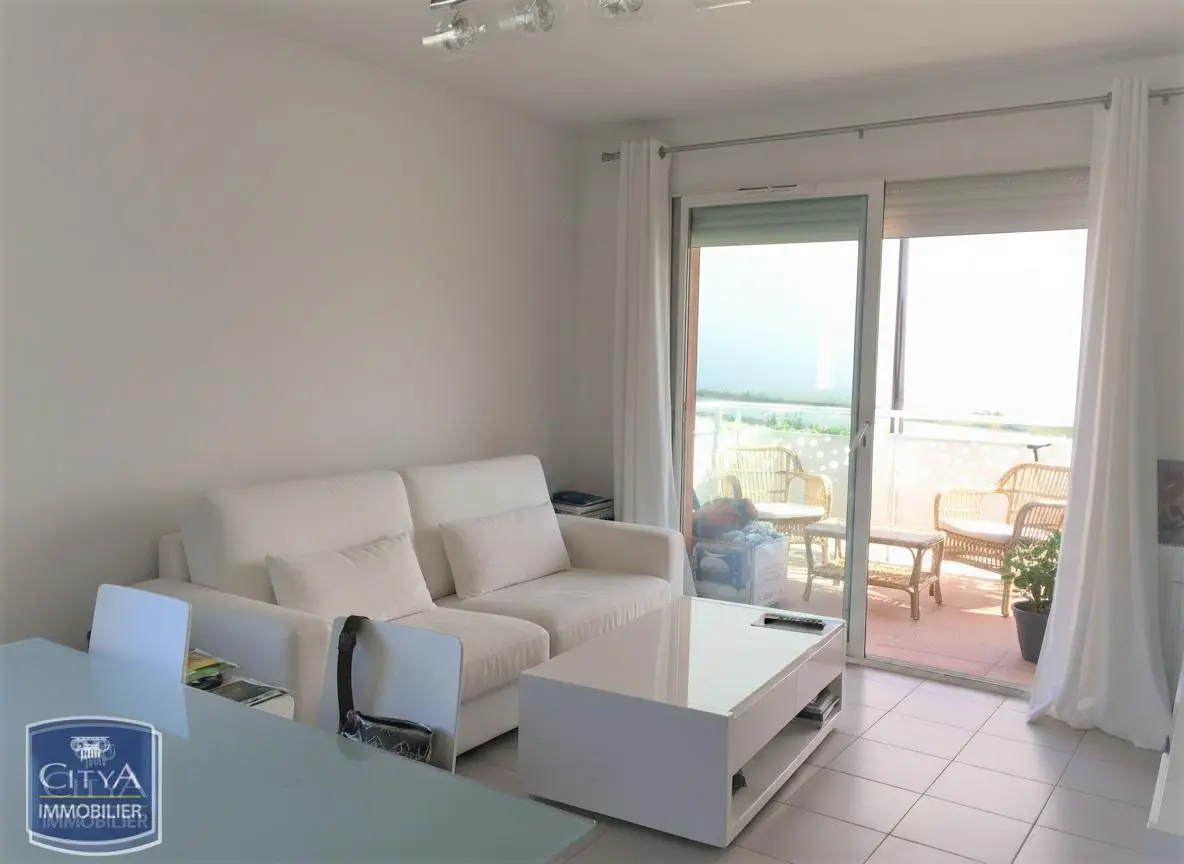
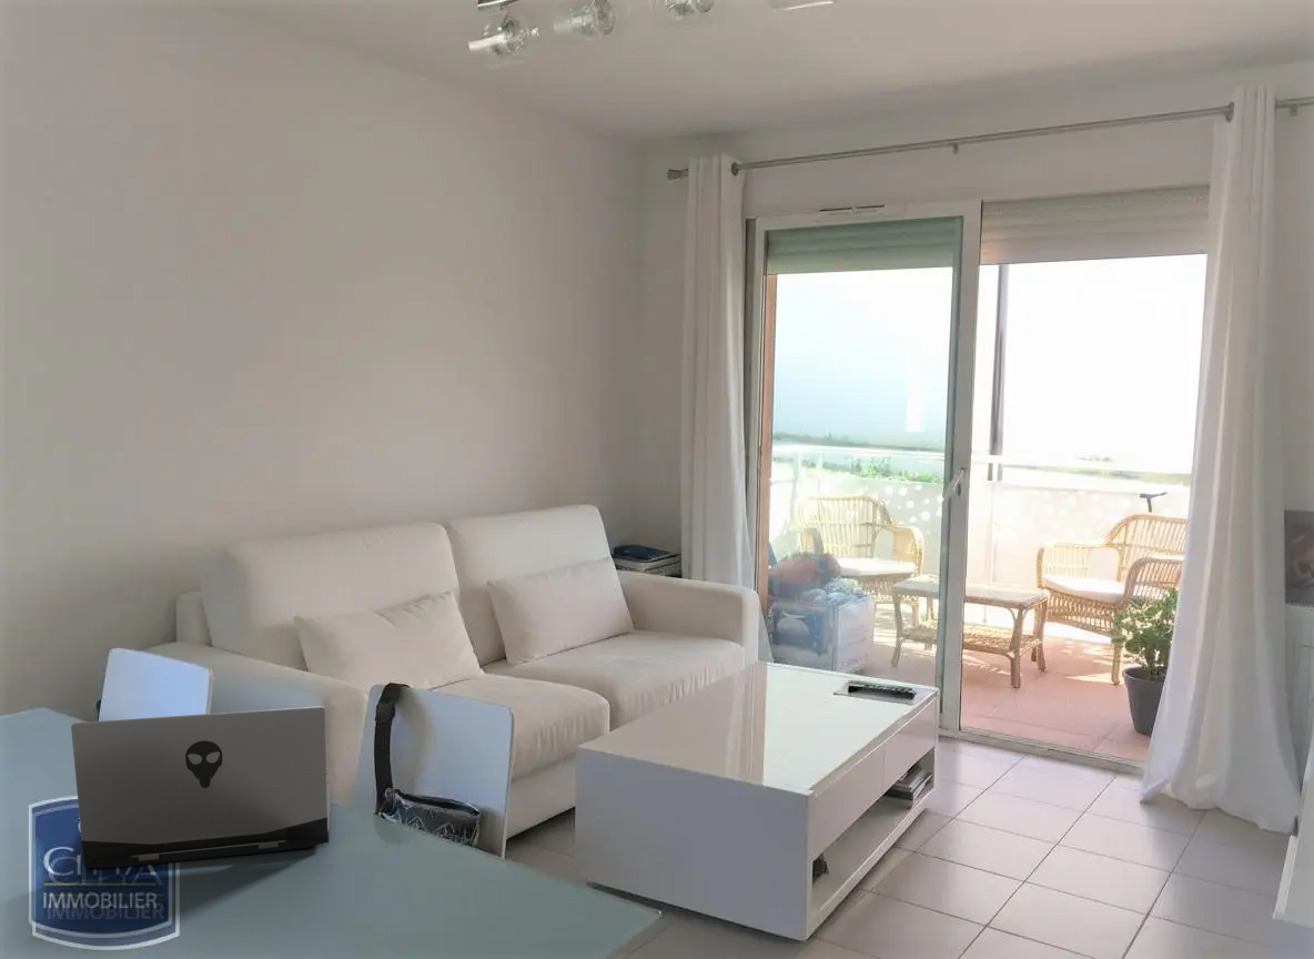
+ laptop [70,705,333,869]
